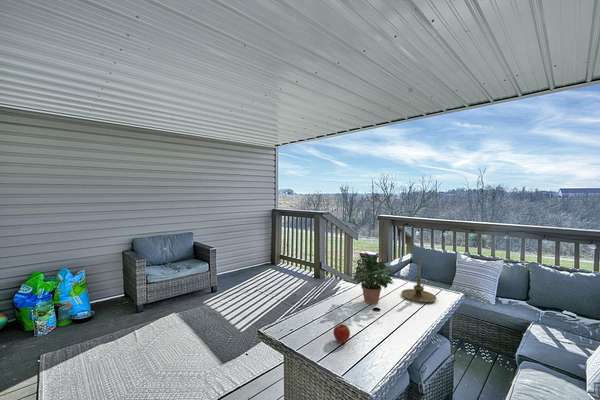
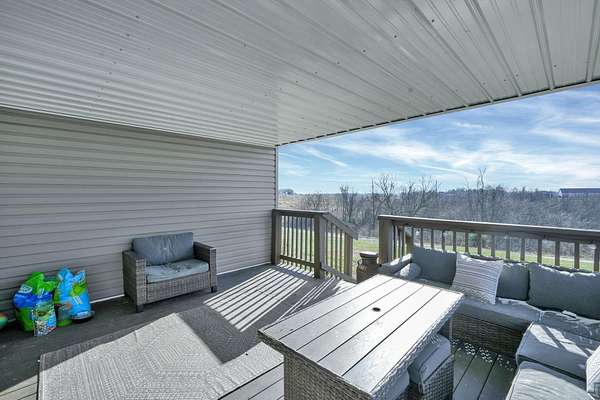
- apple [332,323,351,344]
- candle holder [400,260,437,303]
- potted plant [348,251,398,305]
